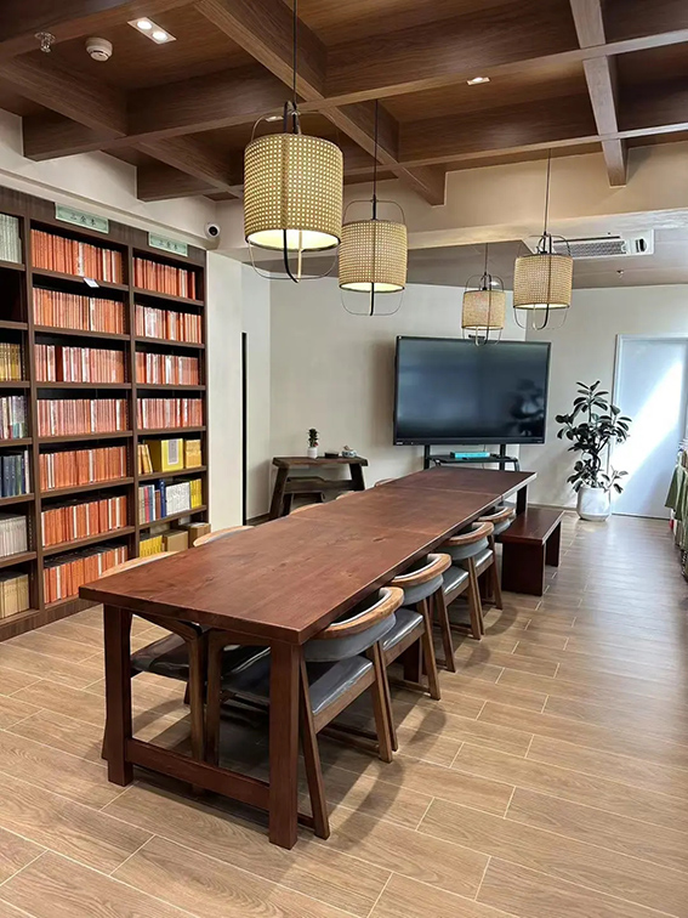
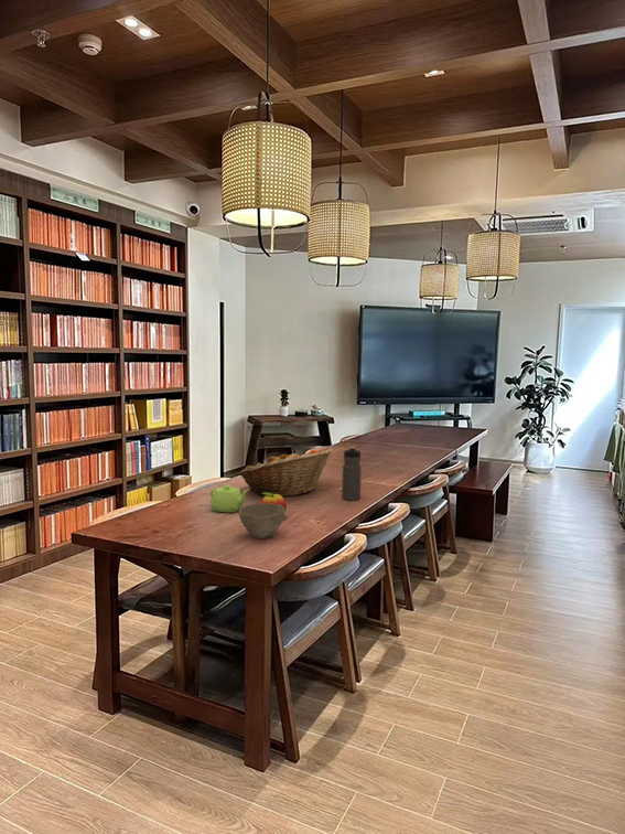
+ water bottle [341,446,363,502]
+ teapot [209,484,249,513]
+ fruit [259,492,288,513]
+ bowl [238,502,285,539]
+ fruit basket [237,447,334,498]
